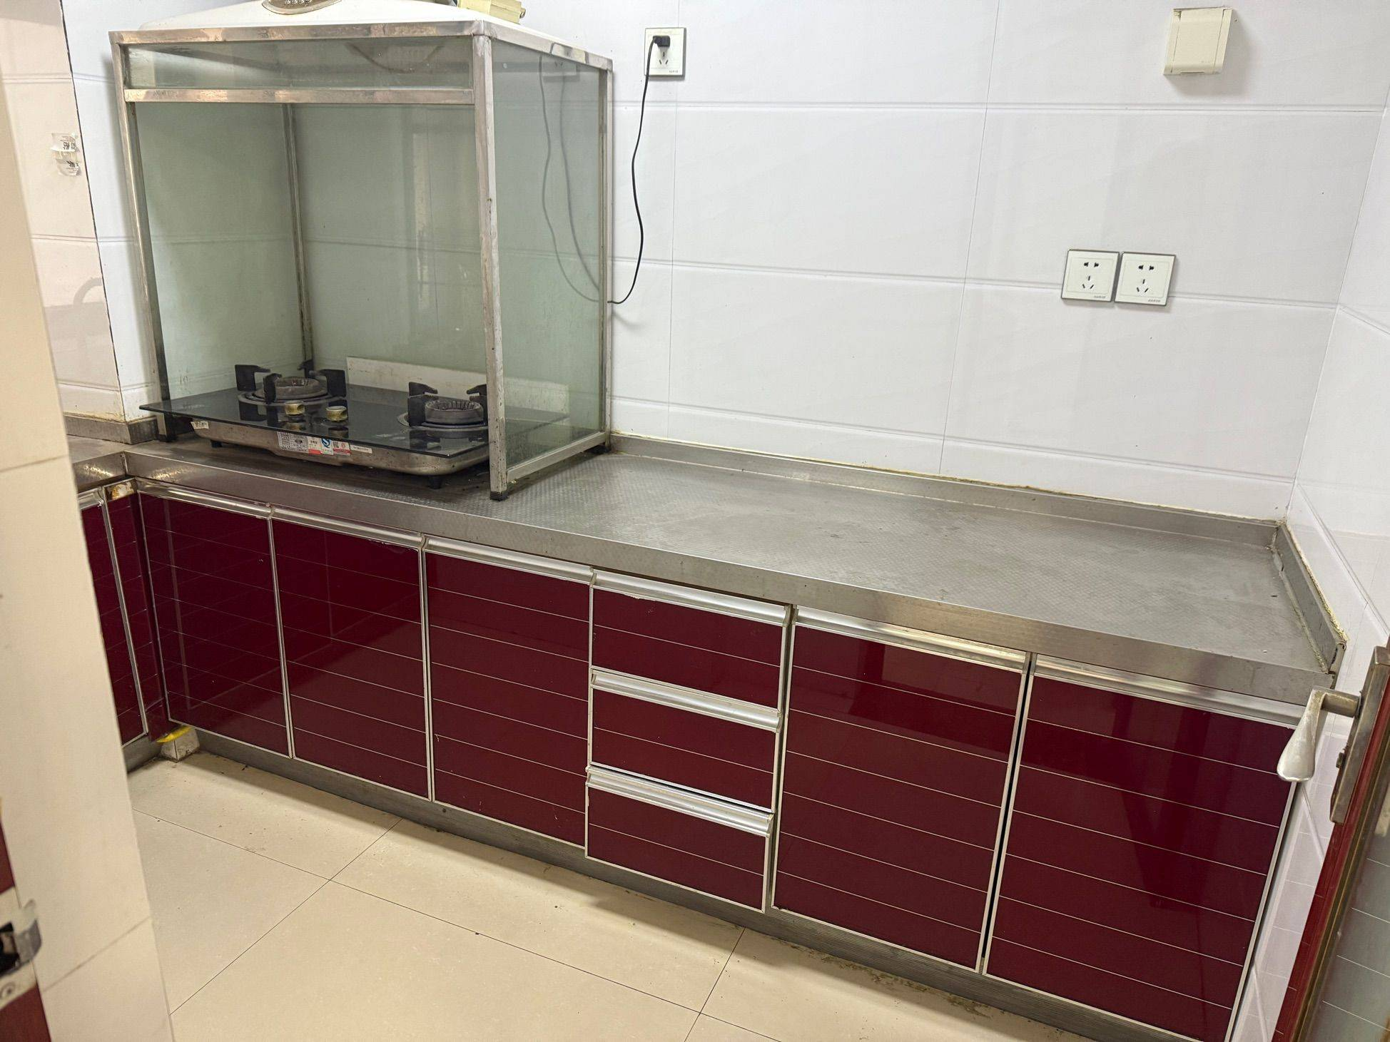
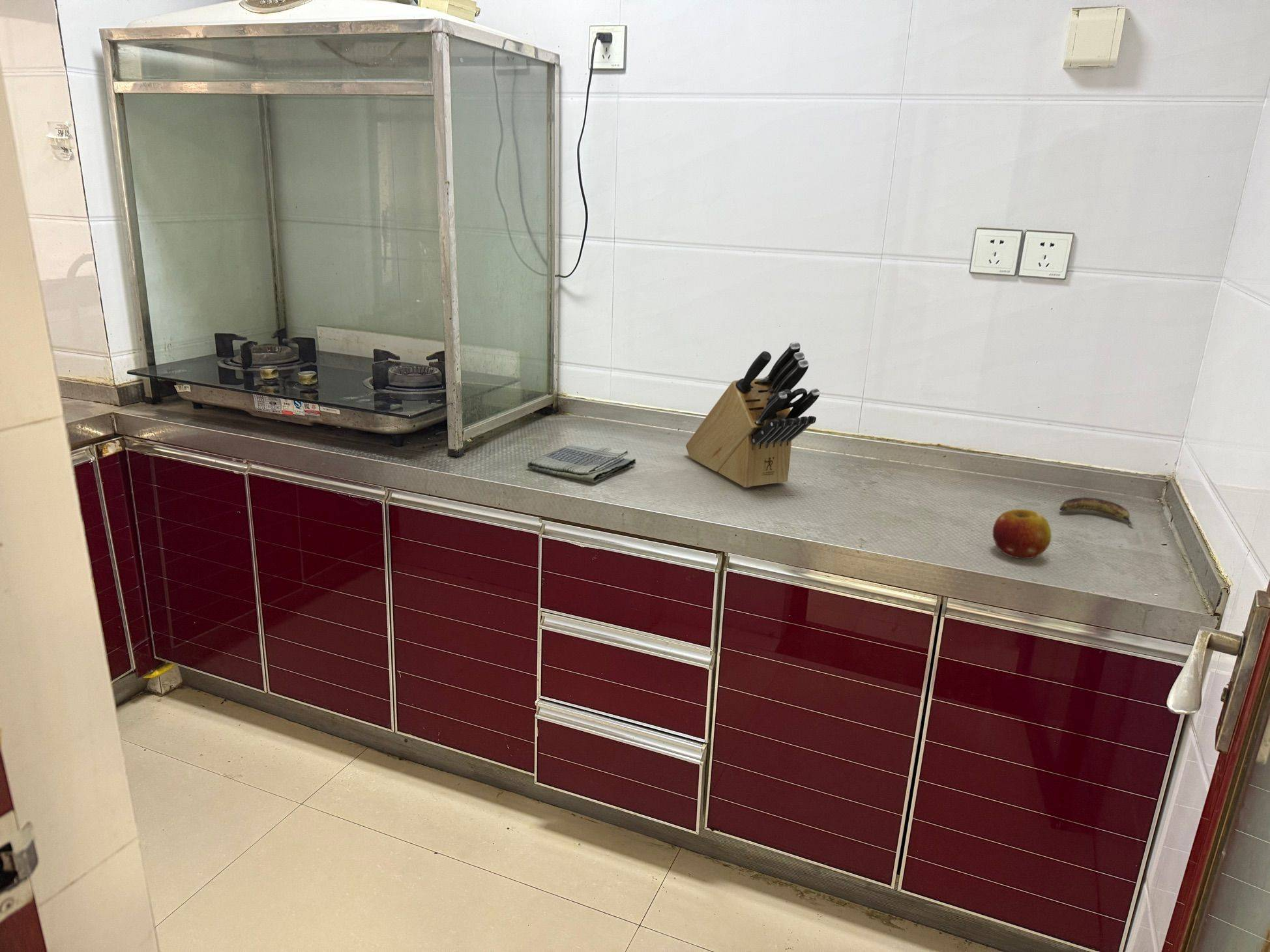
+ fruit [992,509,1052,560]
+ knife block [685,341,820,488]
+ banana [1059,497,1134,526]
+ dish towel [527,444,636,483]
